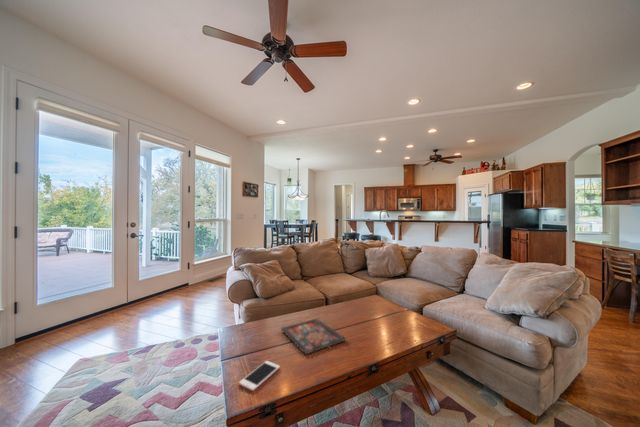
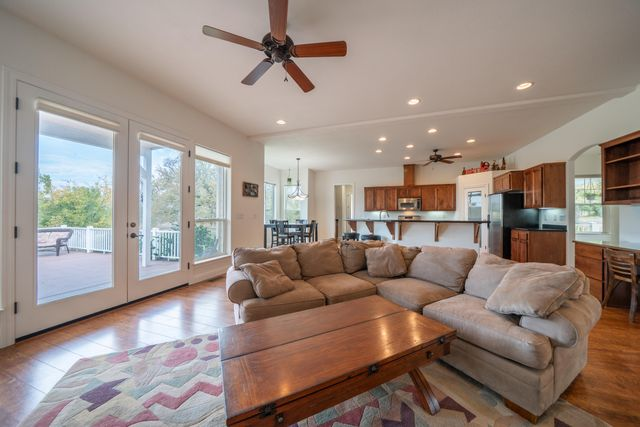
- cell phone [238,360,281,392]
- board game [280,317,347,355]
